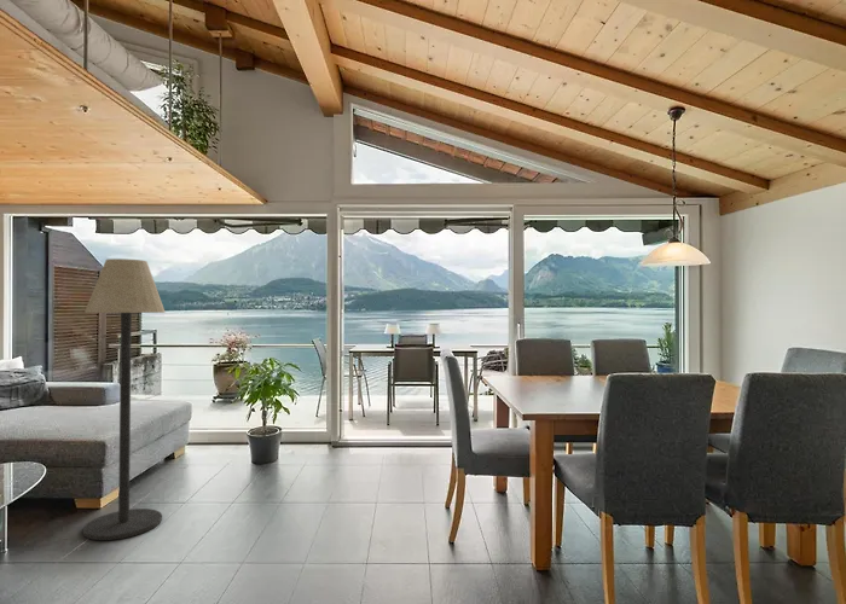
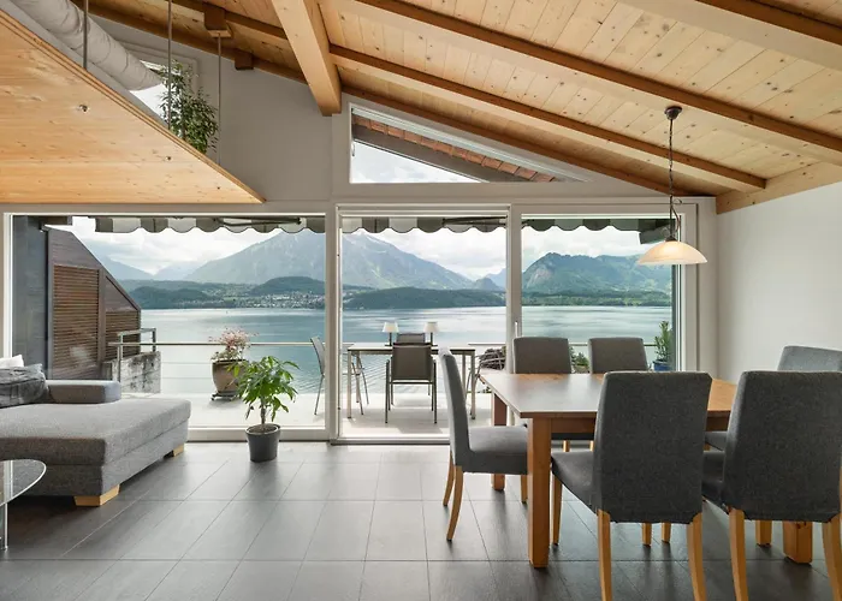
- floor lamp [82,257,167,541]
